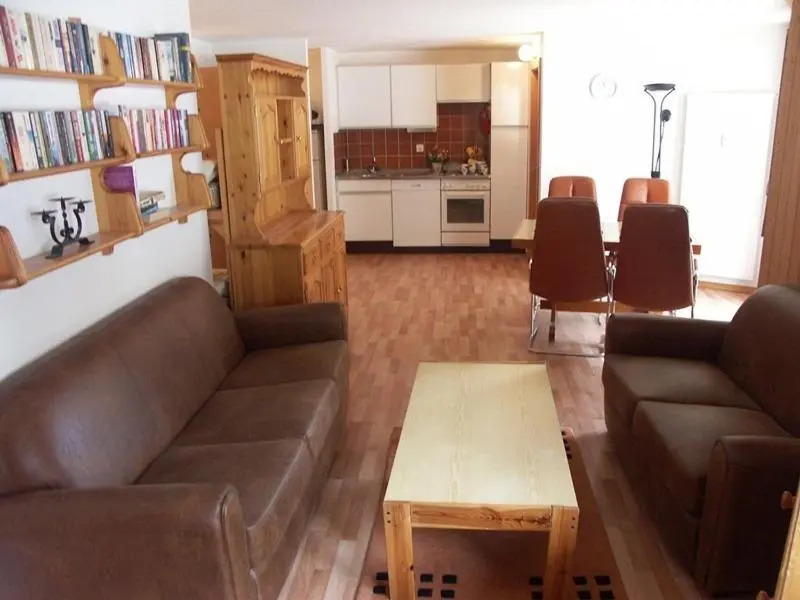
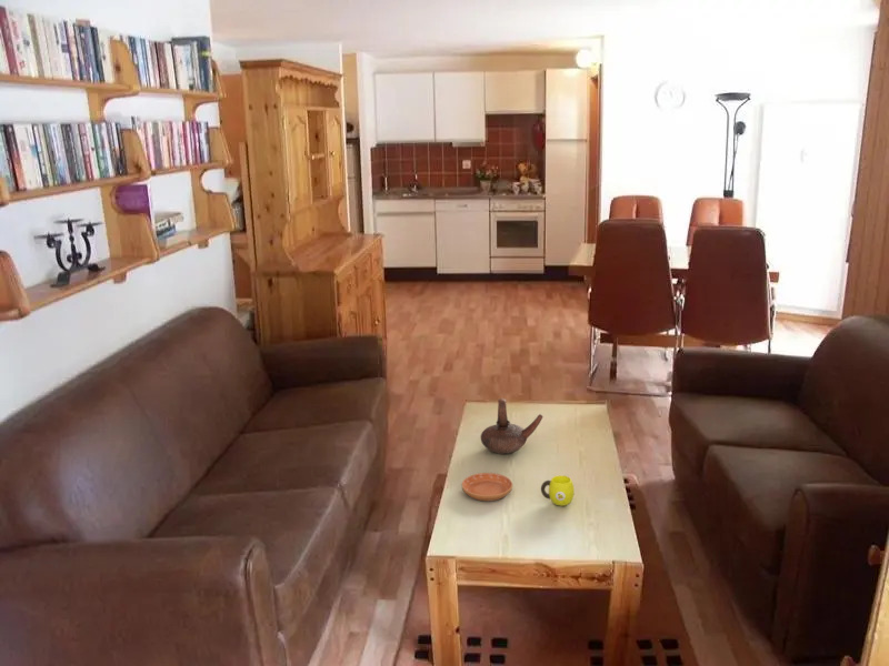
+ teapot [480,397,545,455]
+ cup [540,474,576,507]
+ saucer [461,472,513,502]
